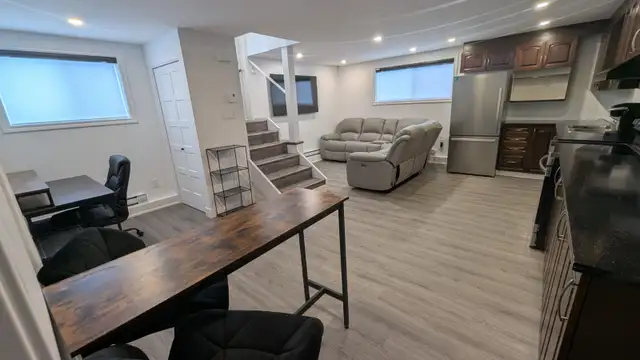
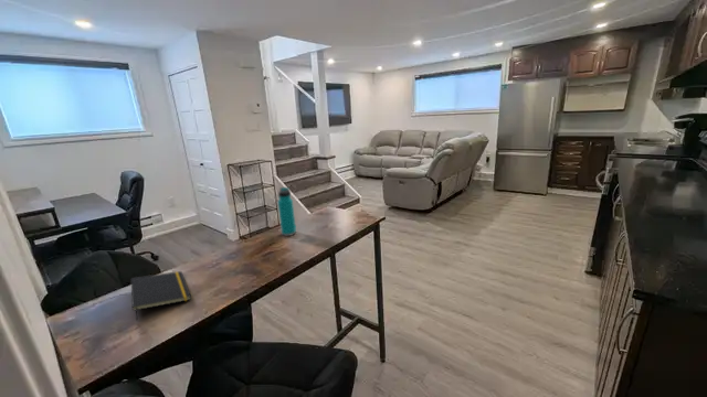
+ water bottle [277,186,297,237]
+ notepad [130,270,192,321]
